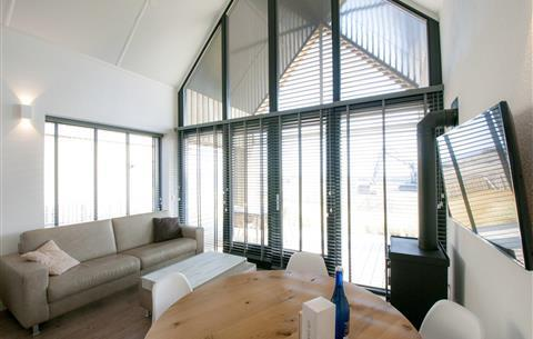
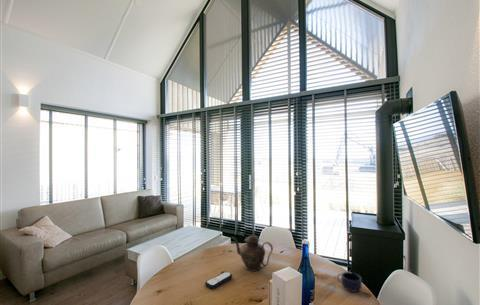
+ remote control [204,271,233,290]
+ mug [337,271,363,293]
+ teapot [230,233,274,272]
